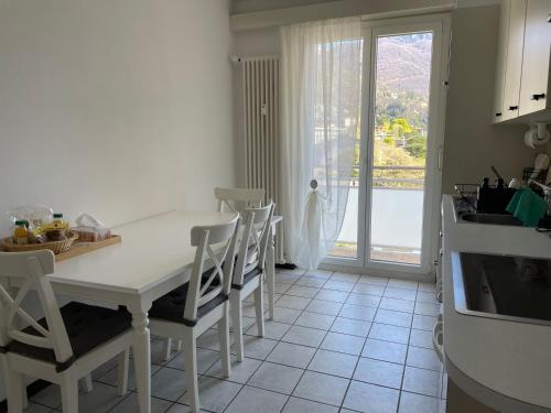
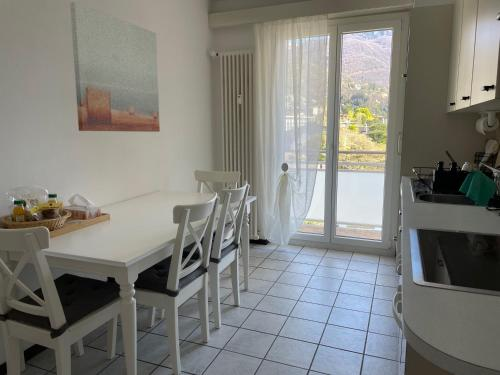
+ wall art [69,1,161,133]
